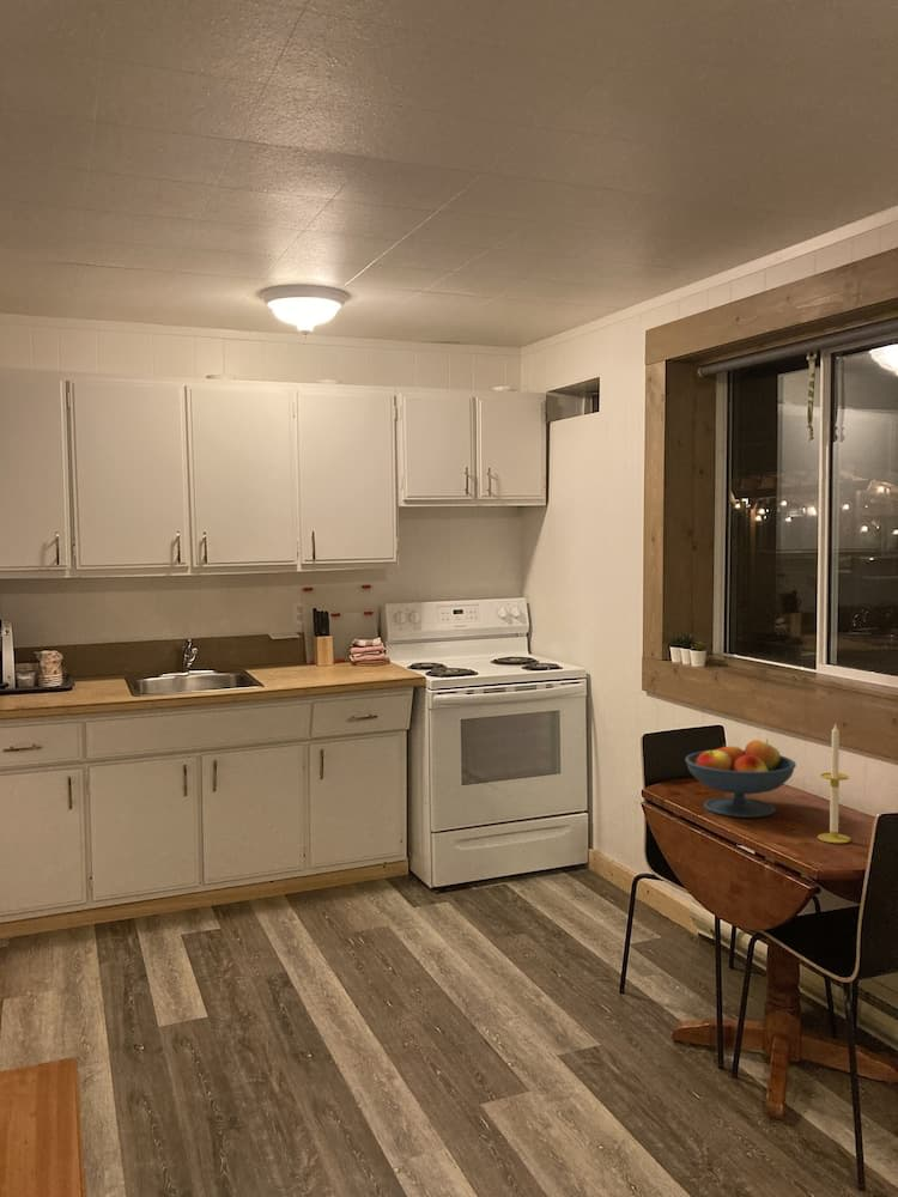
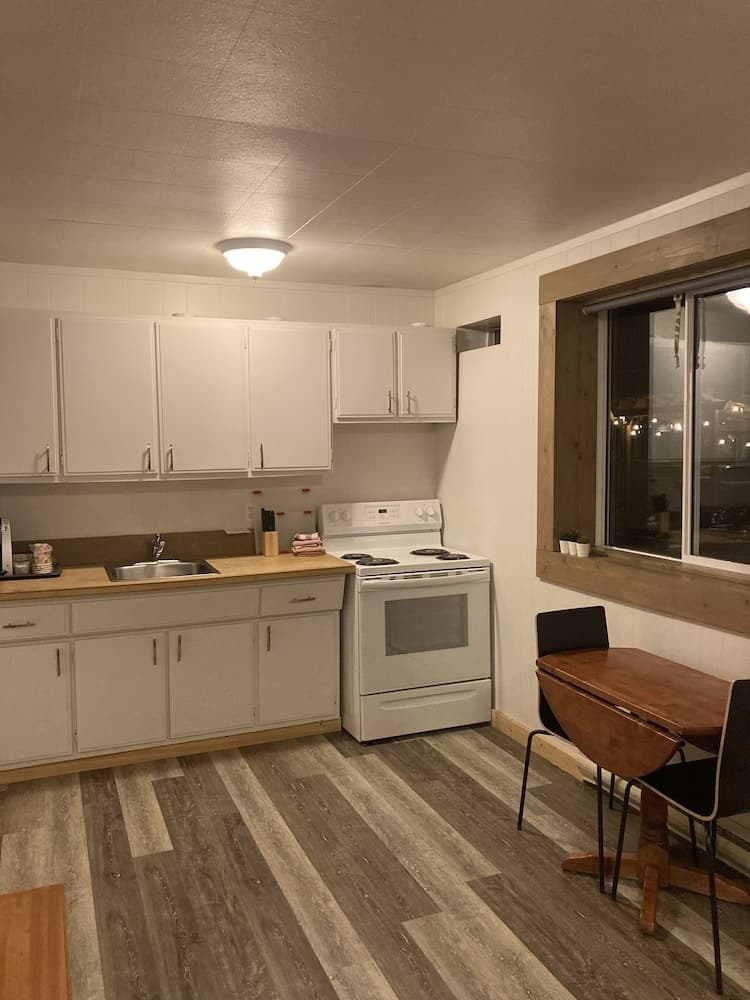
- fruit bowl [684,739,797,819]
- candle [817,723,851,844]
